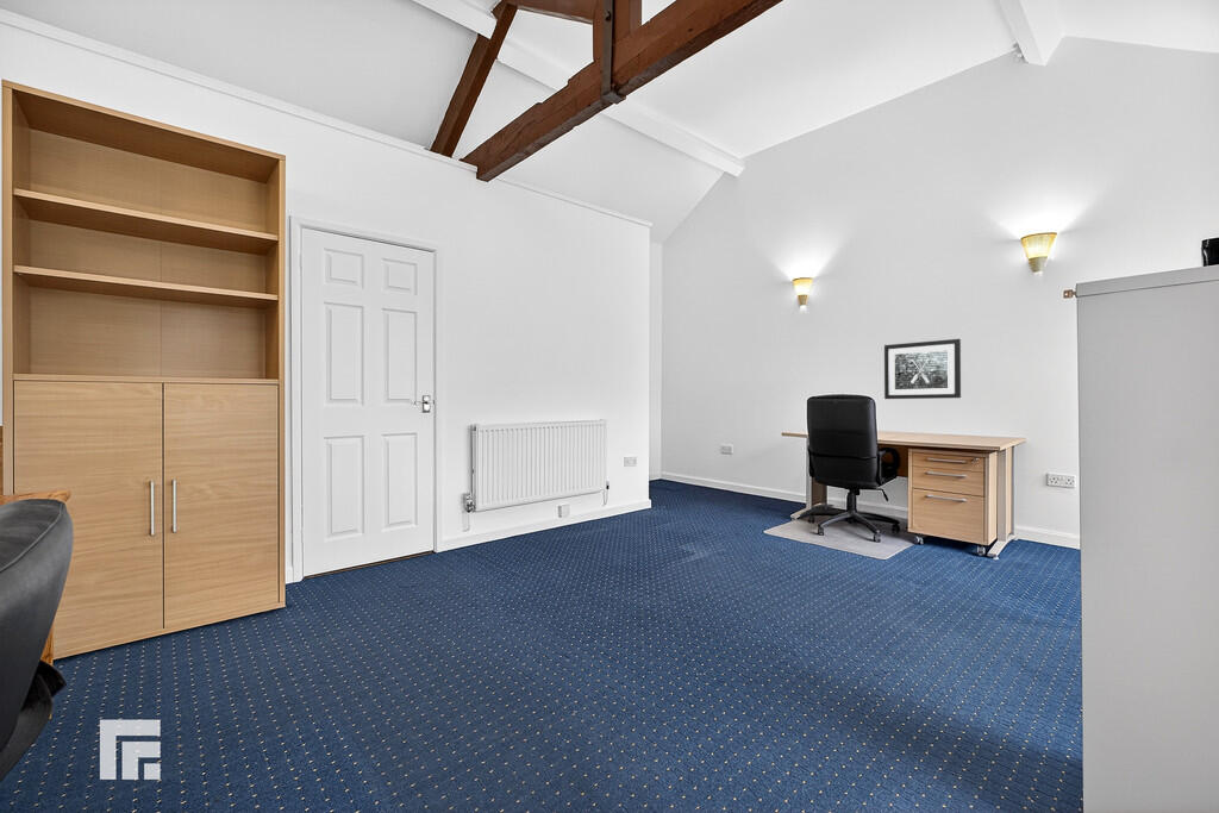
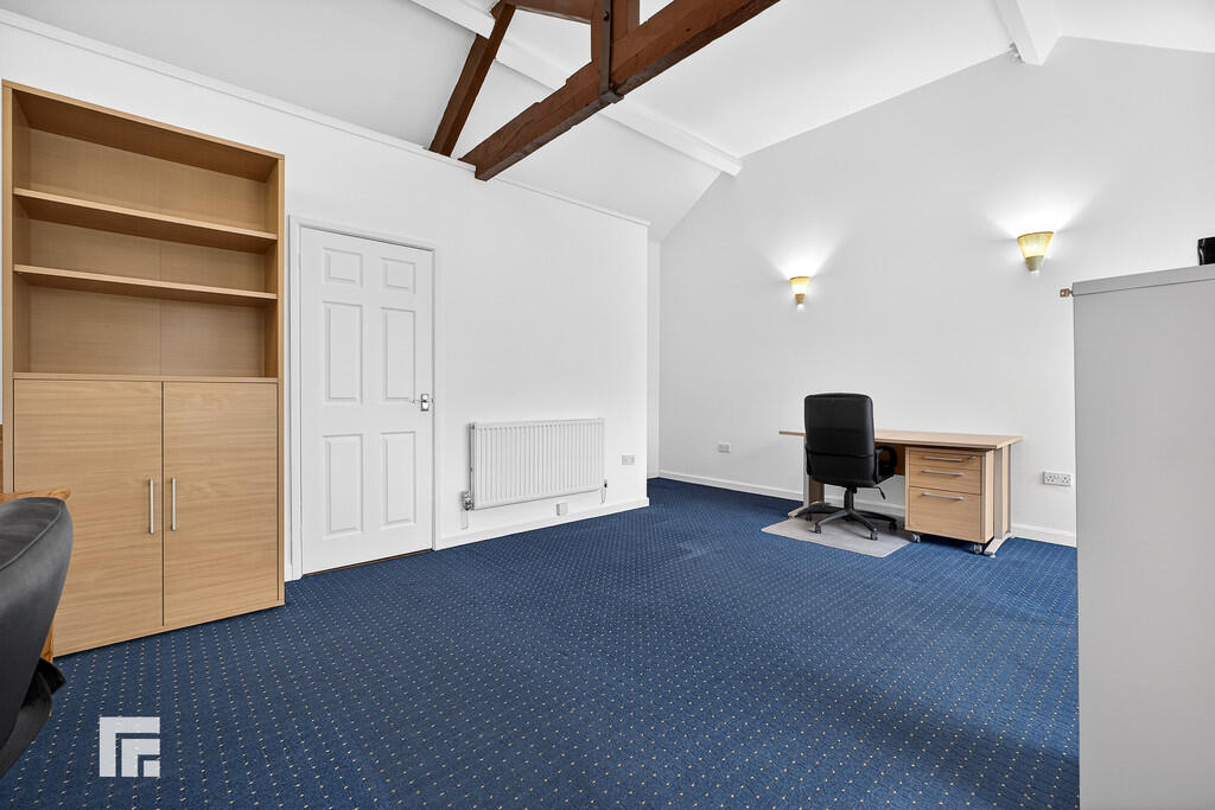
- wall art [883,338,962,400]
